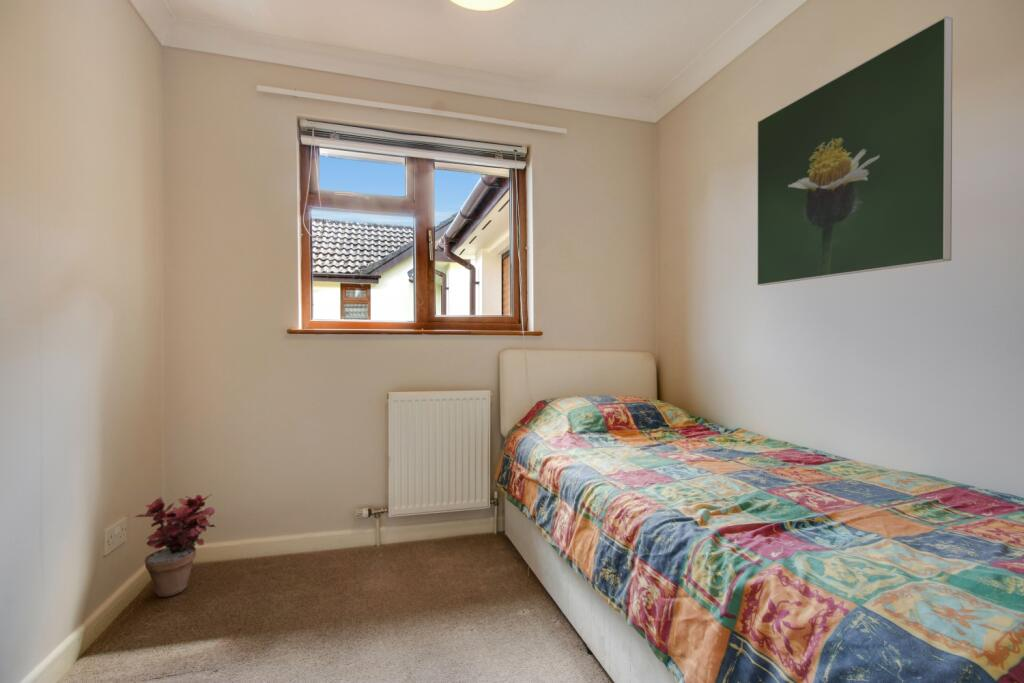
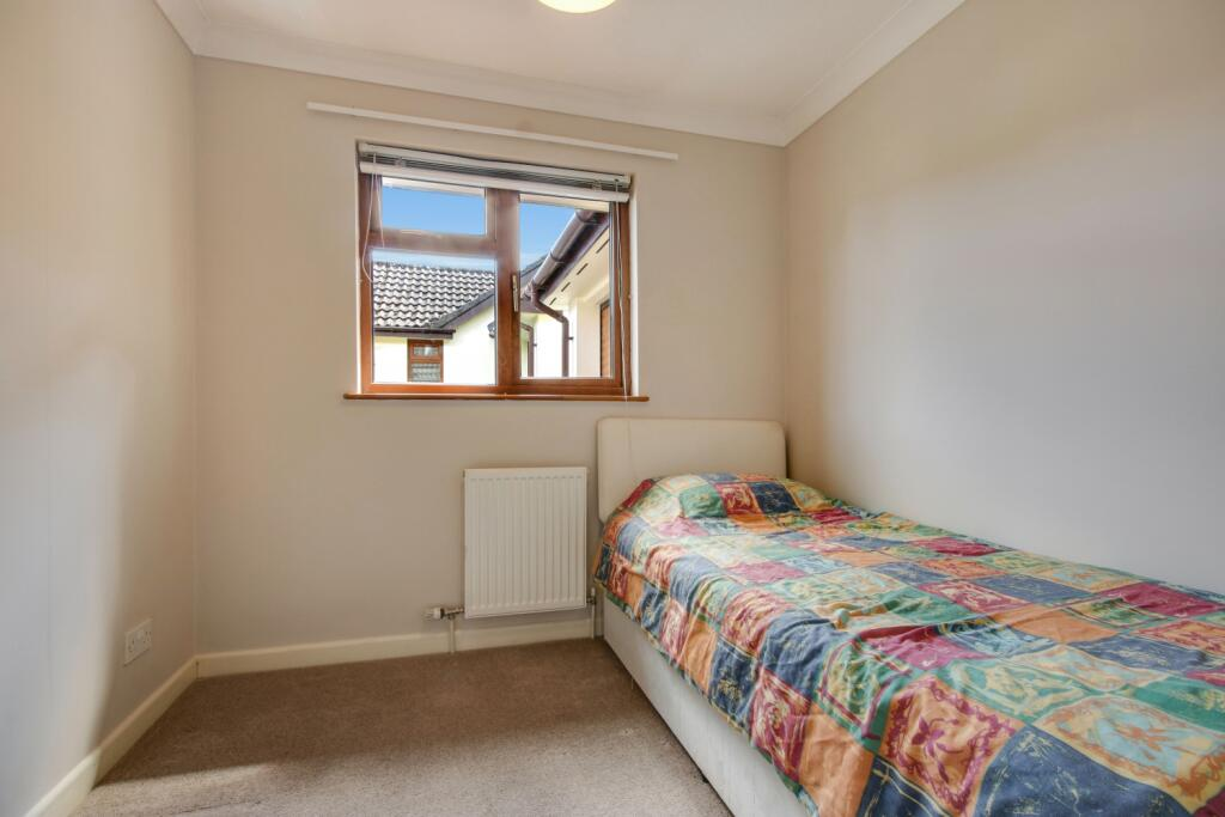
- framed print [756,15,954,287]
- potted plant [134,493,217,598]
